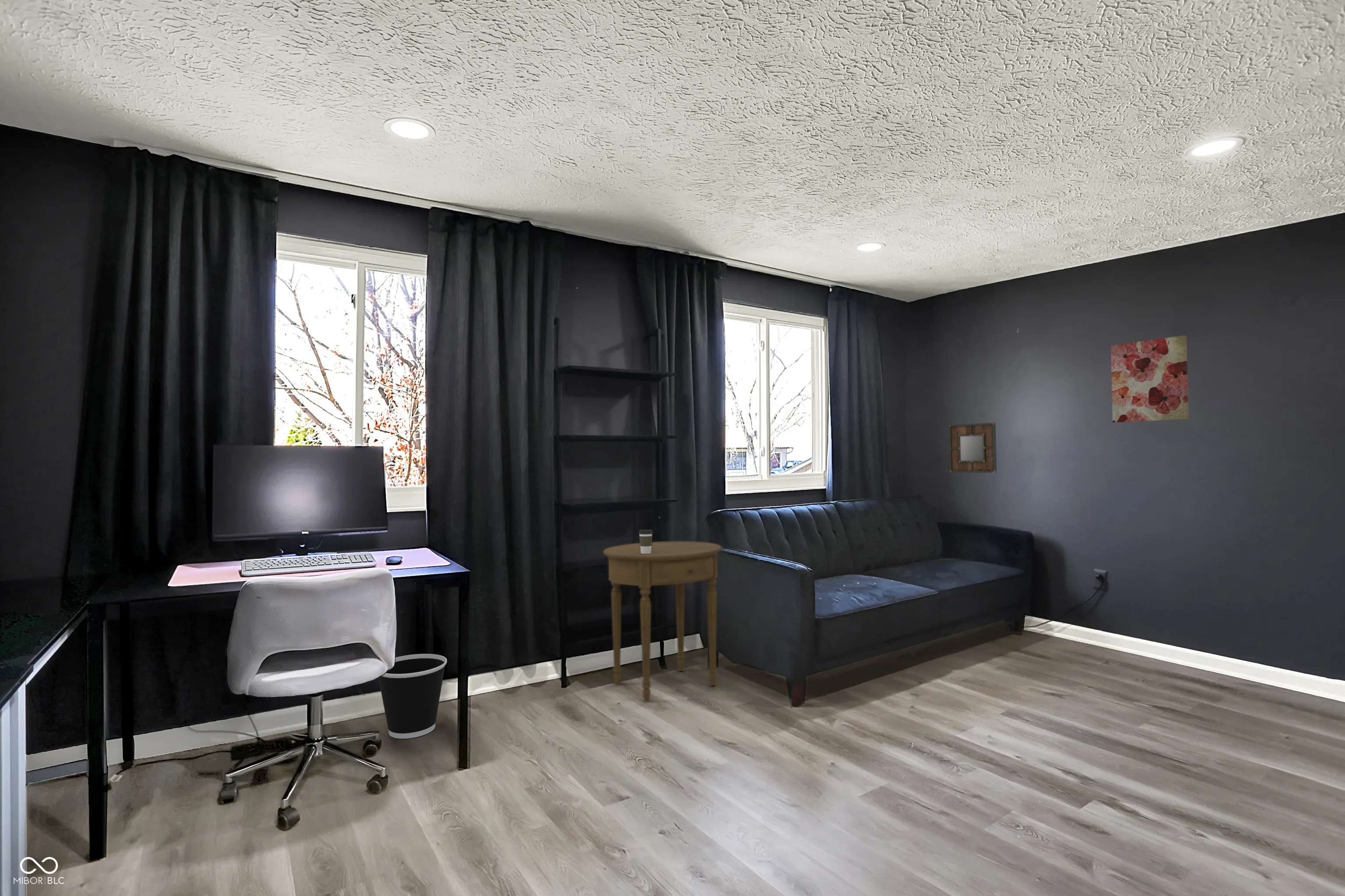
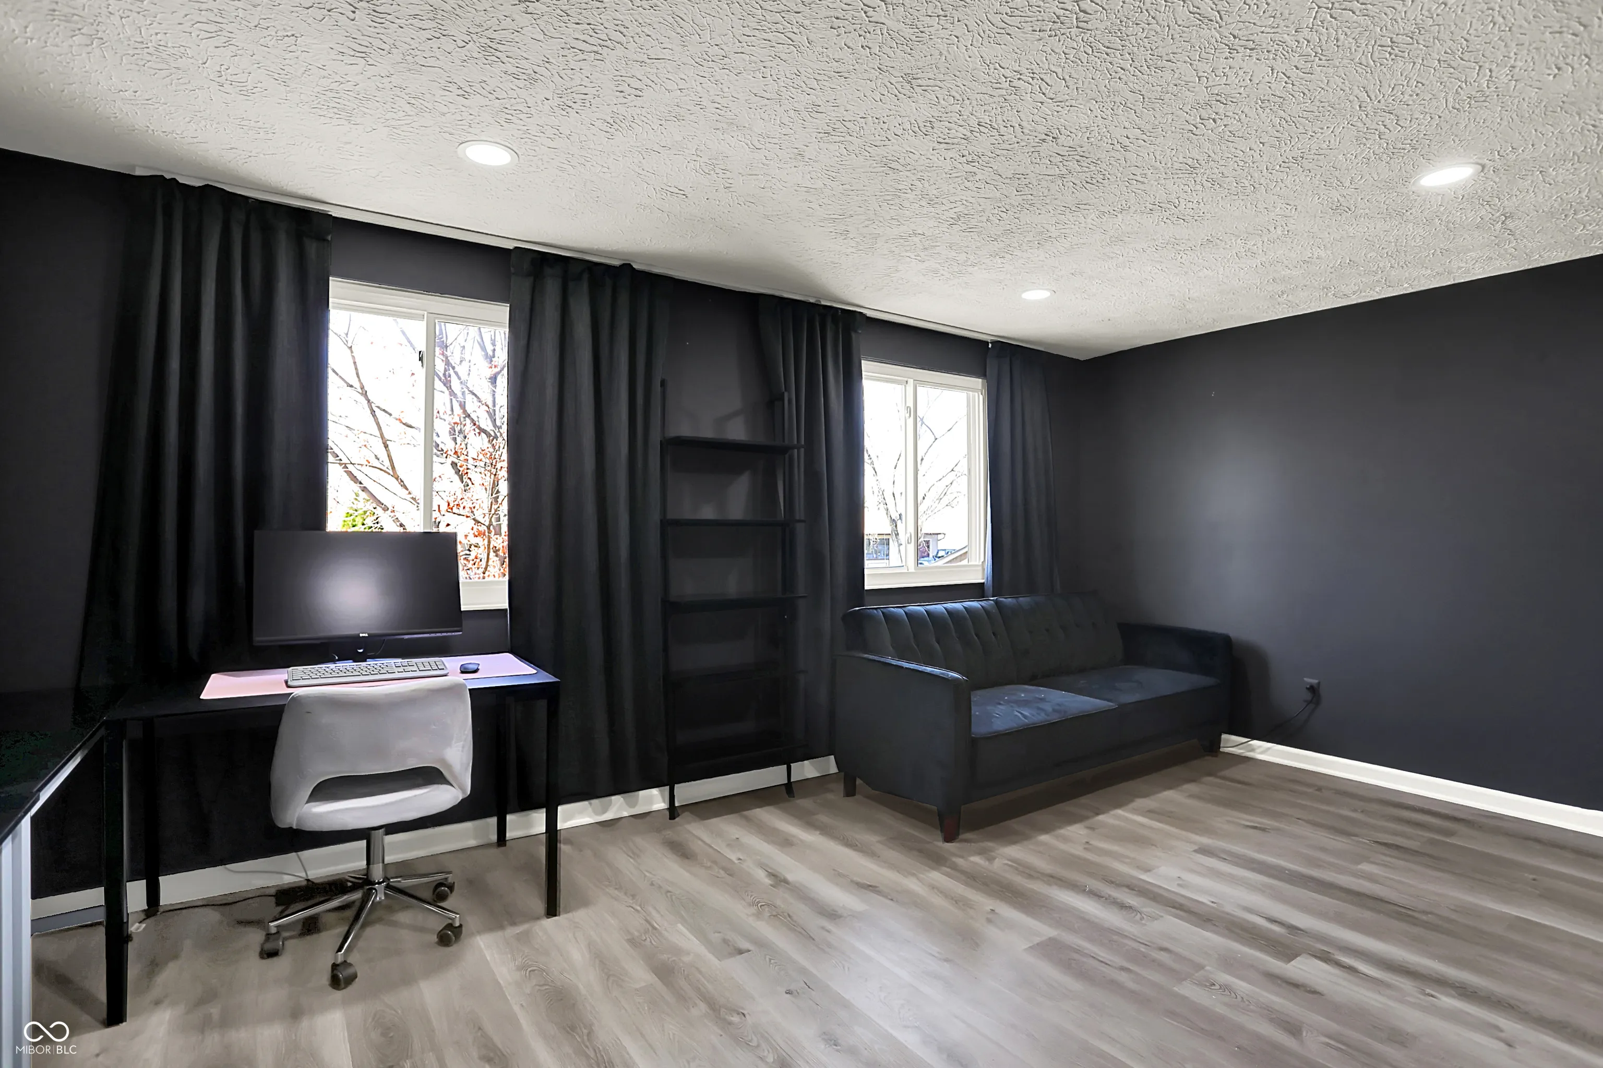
- wall art [1110,335,1189,423]
- wastebasket [378,654,447,739]
- home mirror [948,422,997,473]
- side table [603,541,722,703]
- coffee cup [638,529,653,554]
